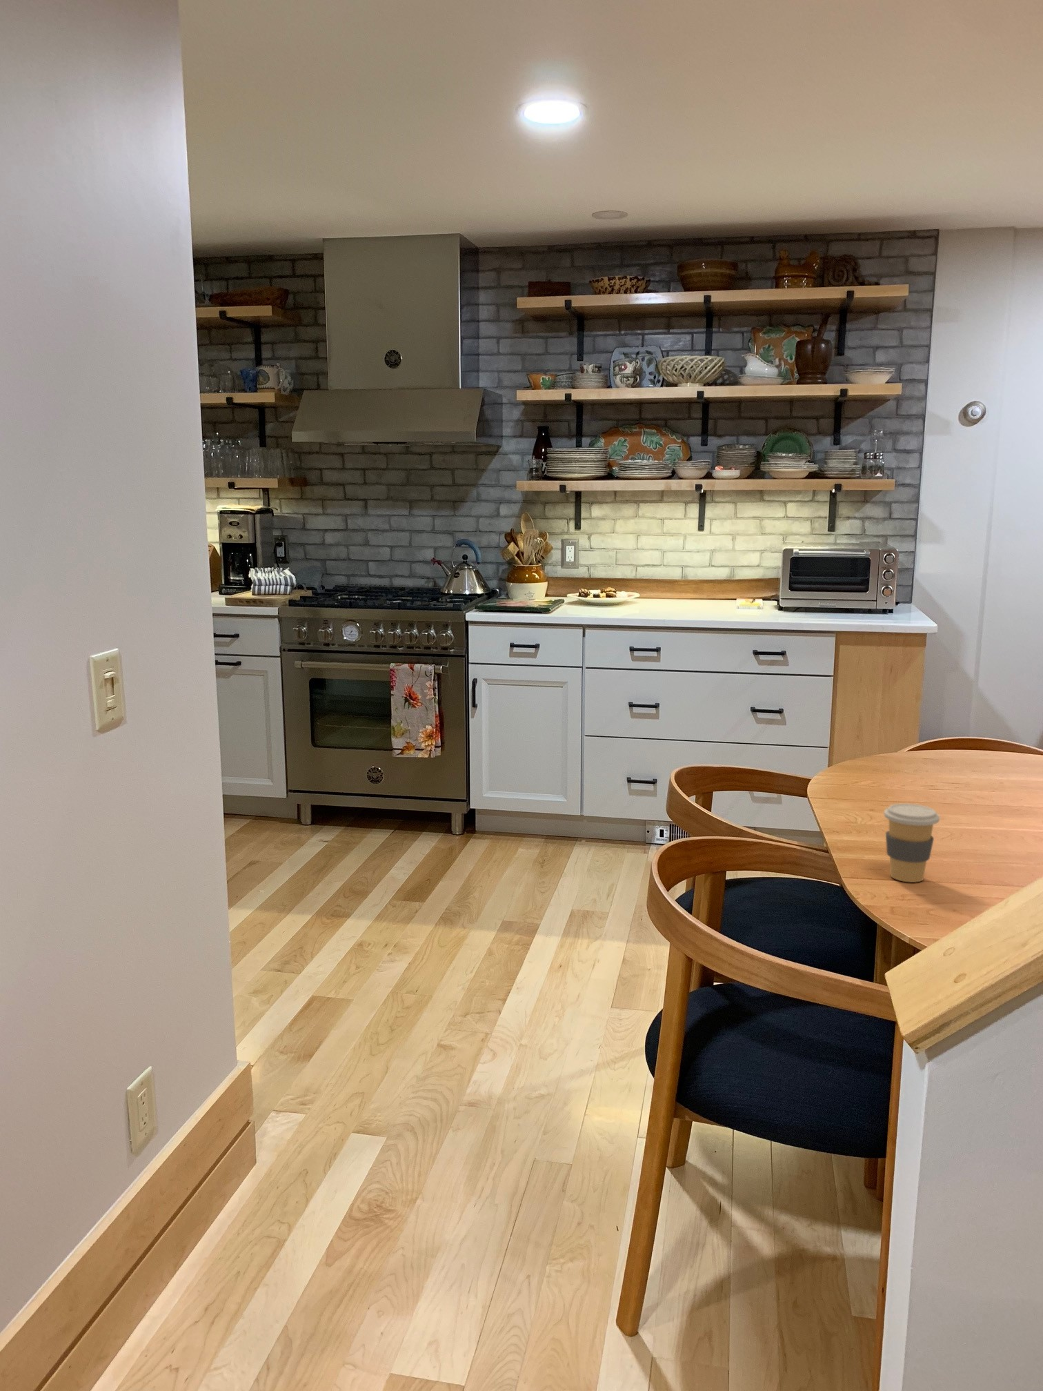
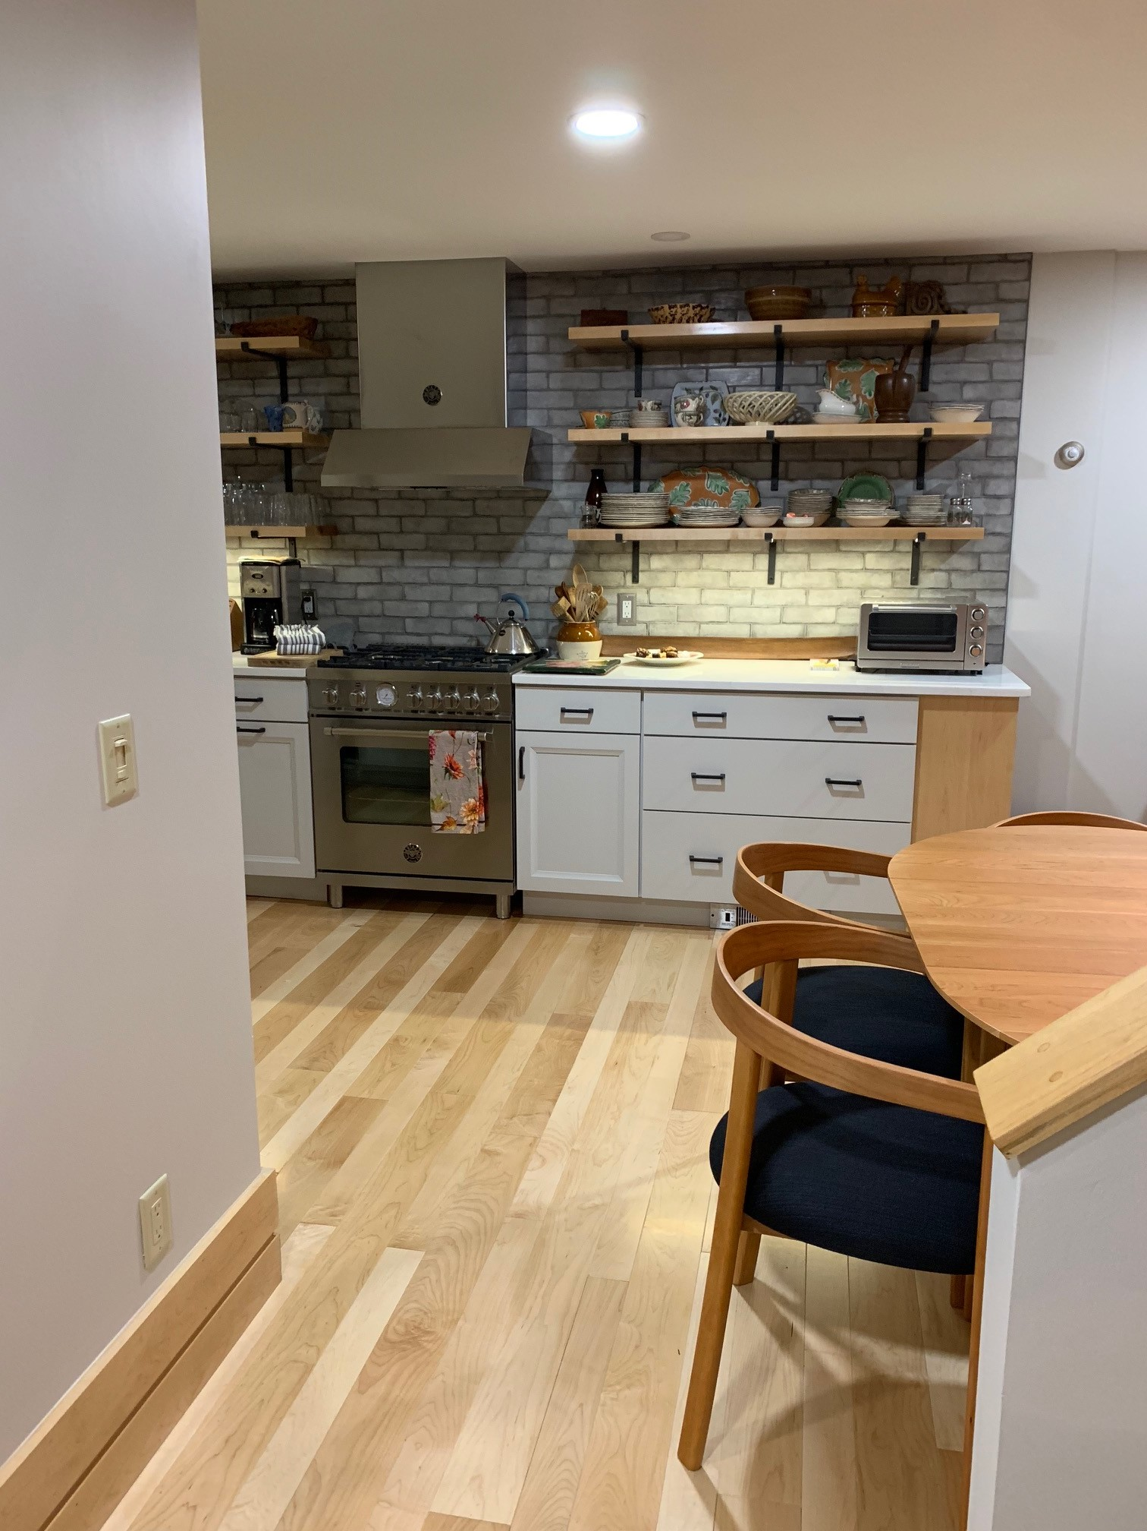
- coffee cup [884,803,940,883]
